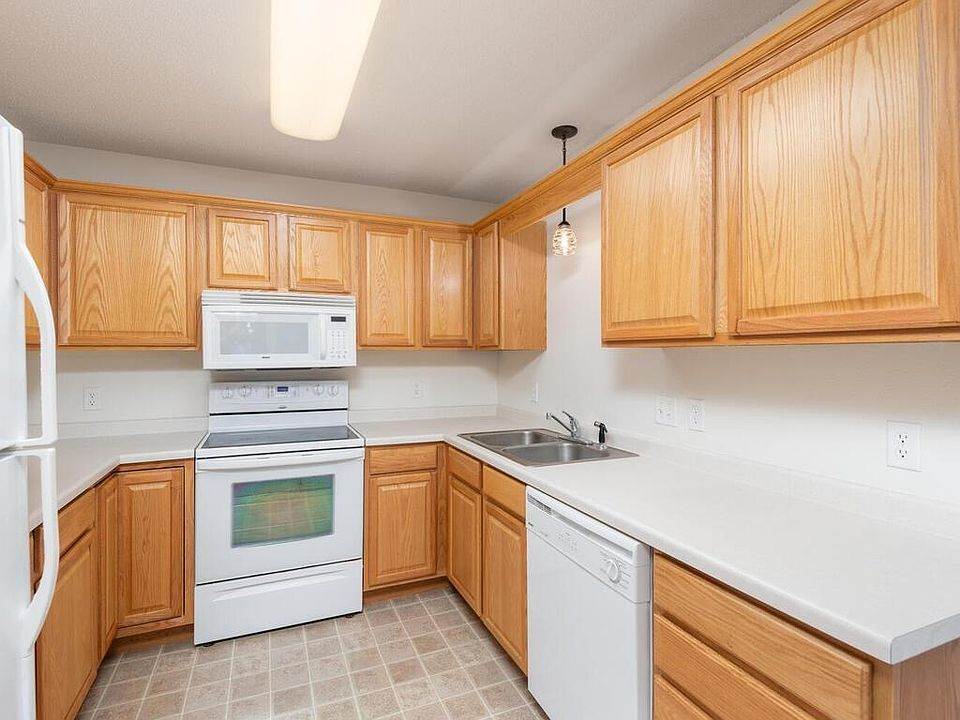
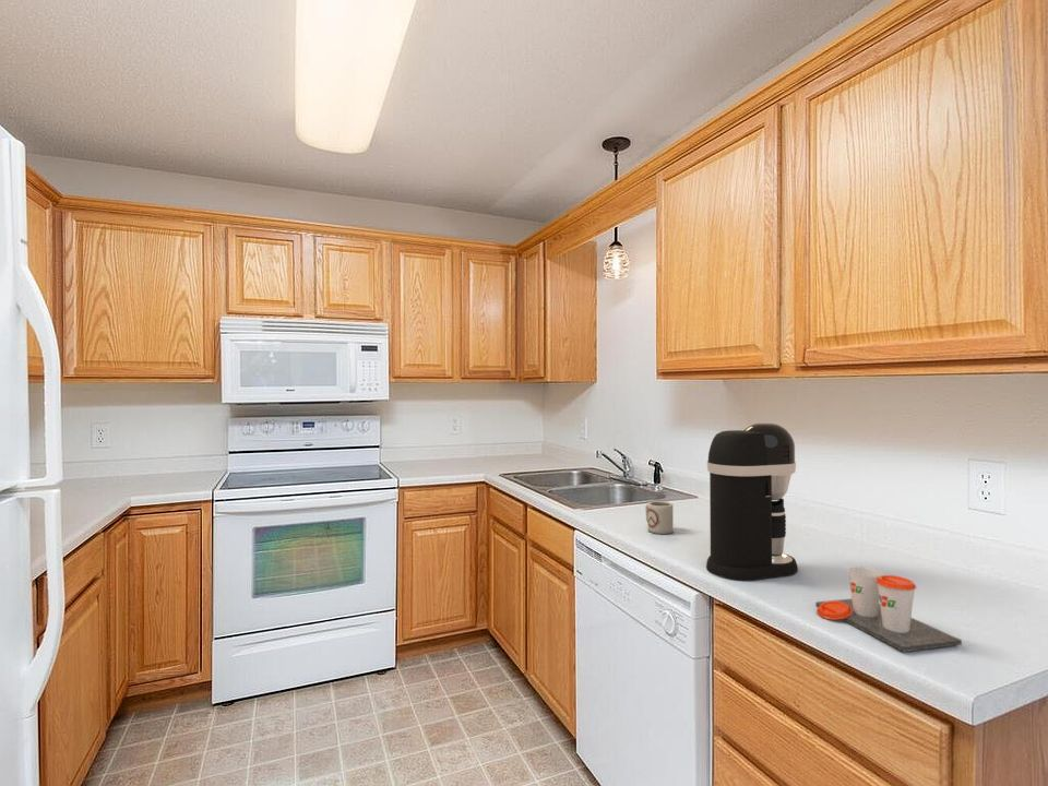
+ cup [814,565,963,653]
+ cup [644,500,675,535]
+ coffee maker [705,421,799,581]
